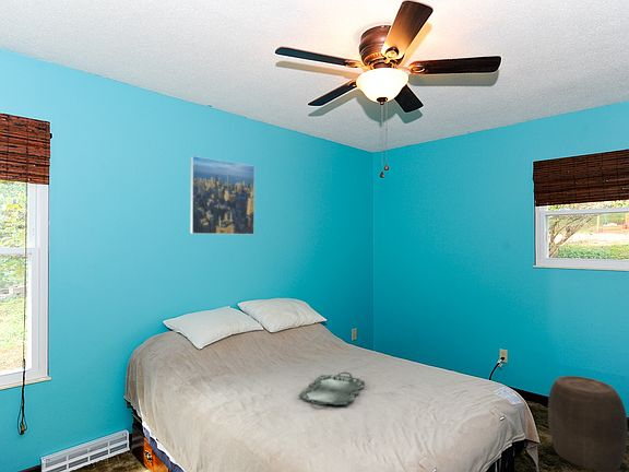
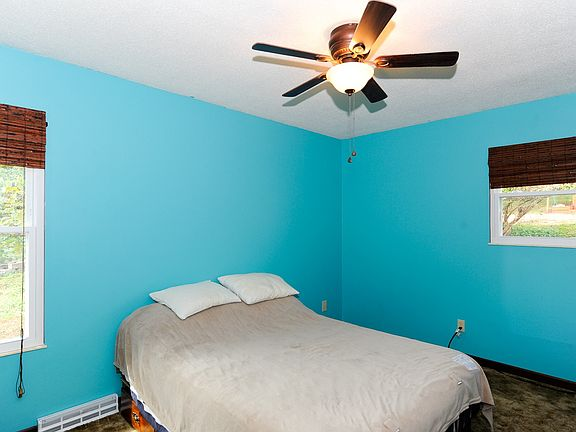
- serving tray [298,371,366,406]
- stool [547,375,629,472]
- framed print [189,155,256,236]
